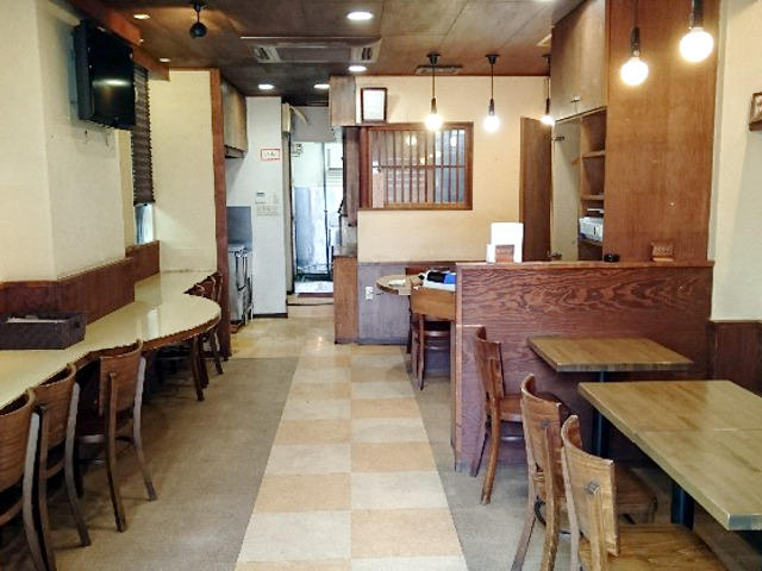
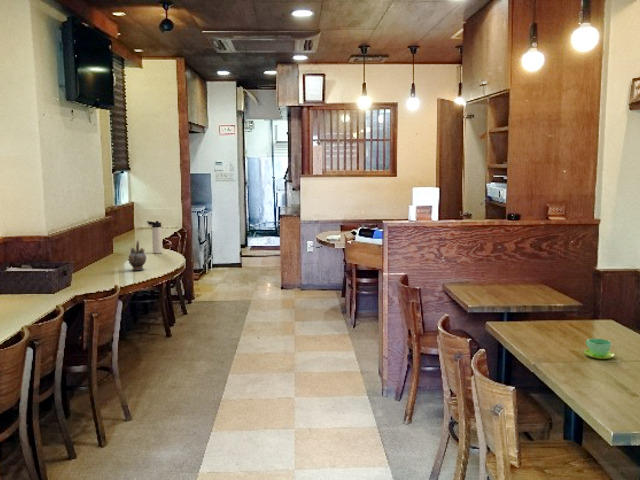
+ cup [583,338,616,360]
+ teapot [127,239,147,271]
+ thermos bottle [146,220,164,255]
